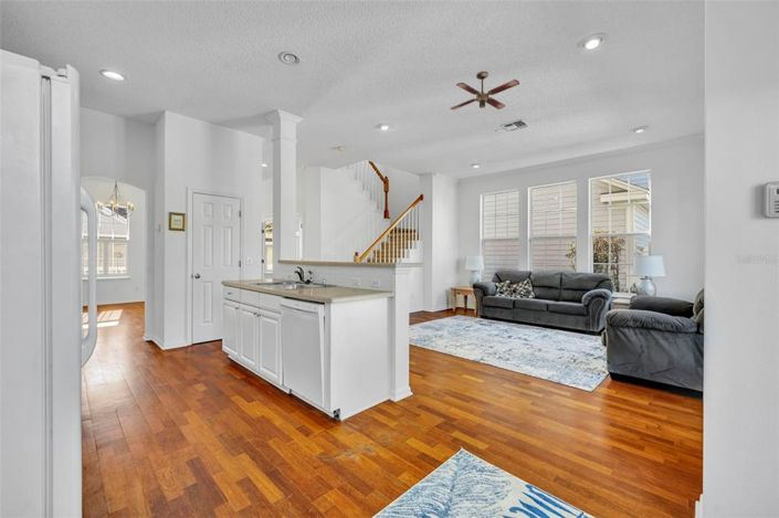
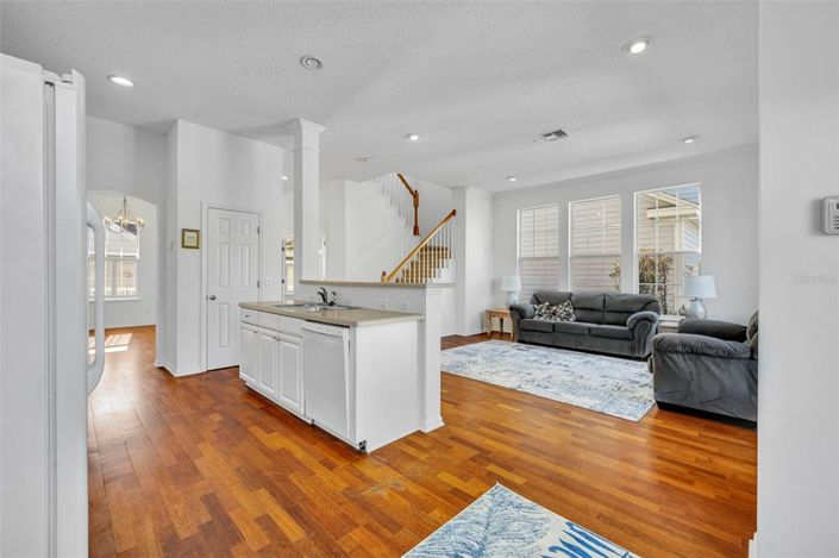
- ceiling fan [450,71,520,110]
